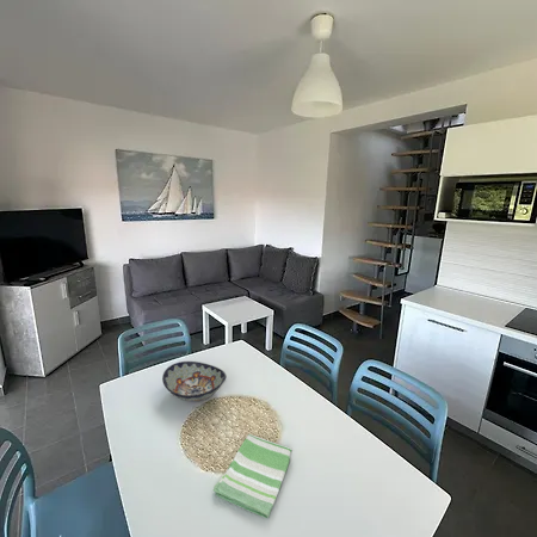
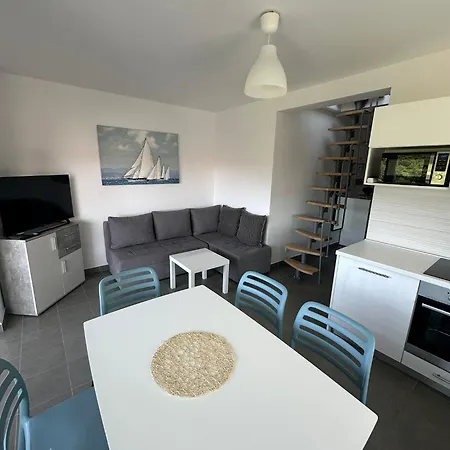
- decorative bowl [161,360,227,402]
- dish towel [212,433,294,519]
